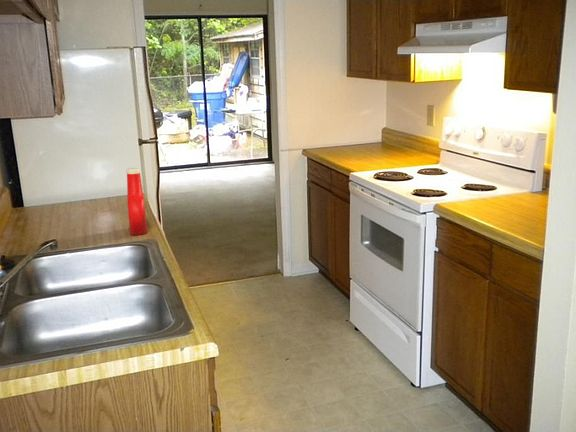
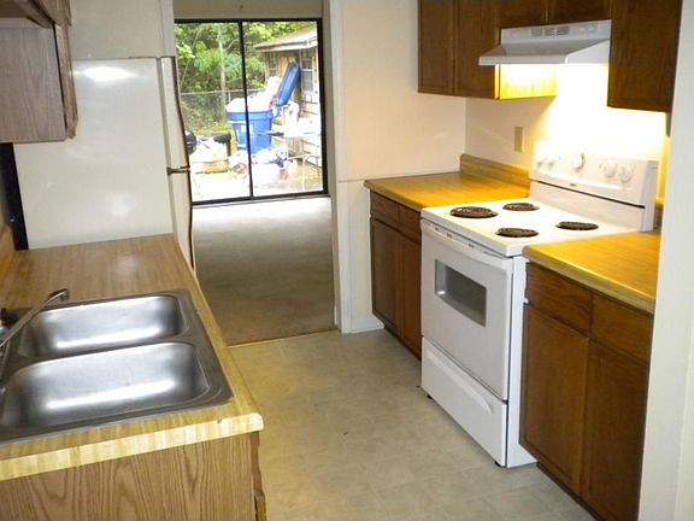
- soap bottle [126,167,148,236]
